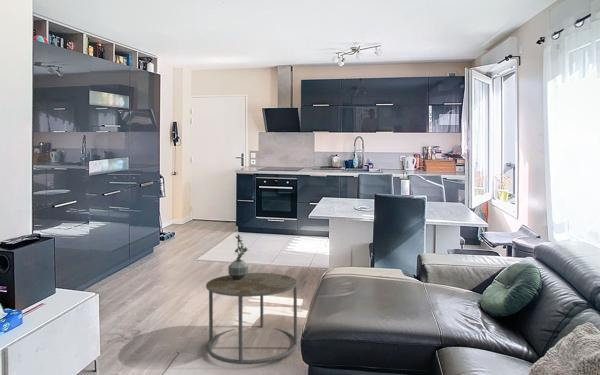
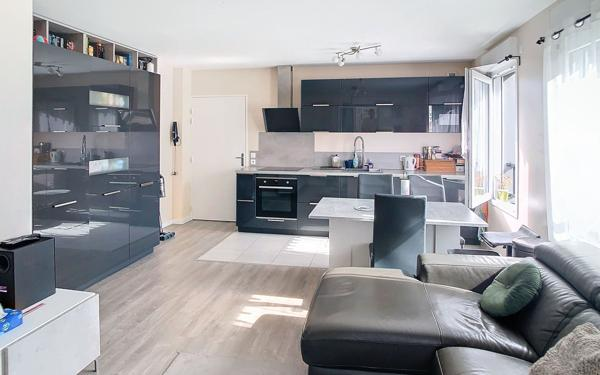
- side table [205,272,299,365]
- potted plant [227,233,250,280]
